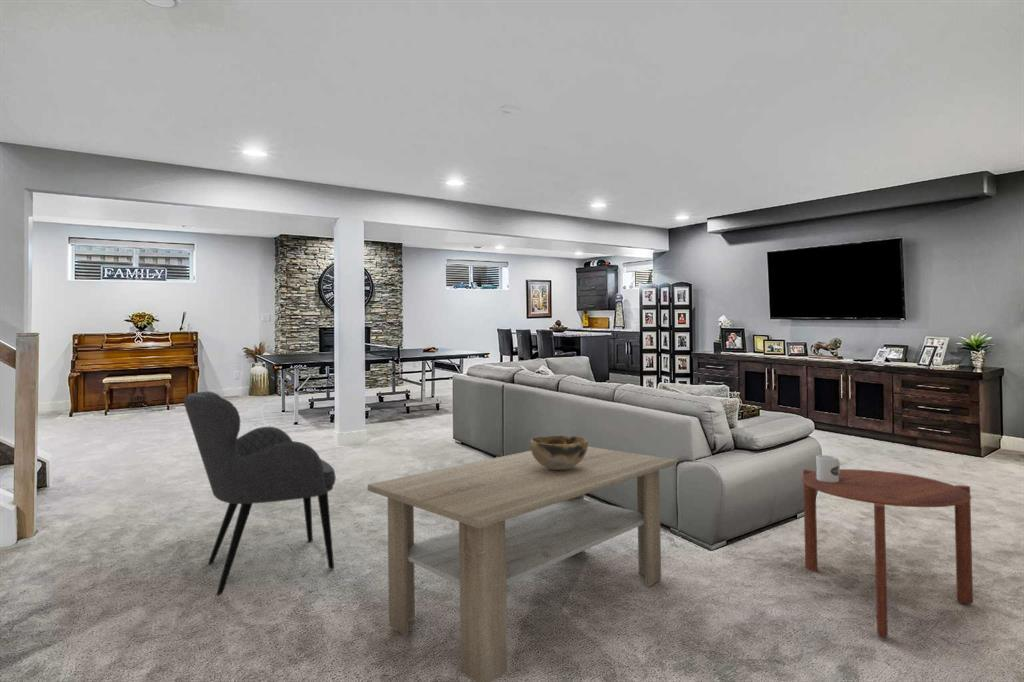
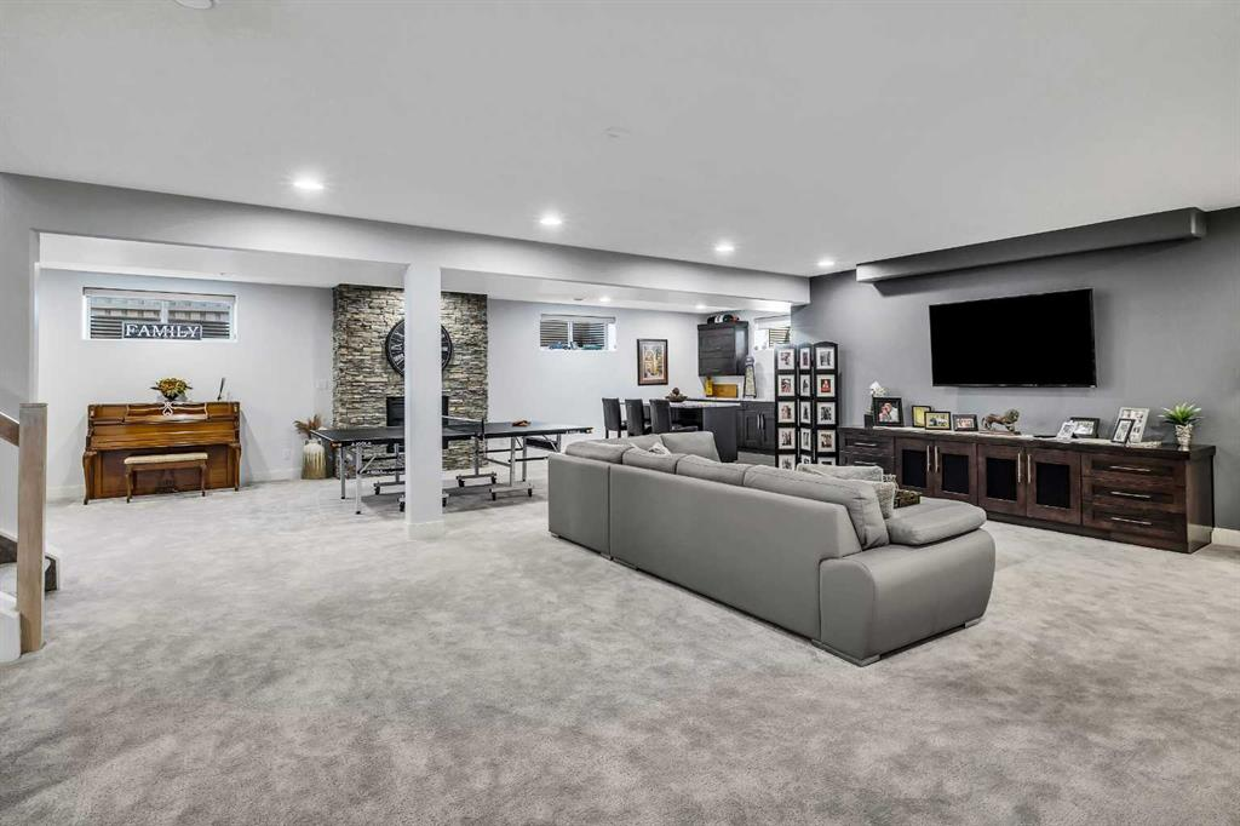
- armchair [182,390,337,596]
- decorative bowl [529,435,589,470]
- coffee table [367,446,677,682]
- side table [800,468,974,639]
- mug [815,454,841,482]
